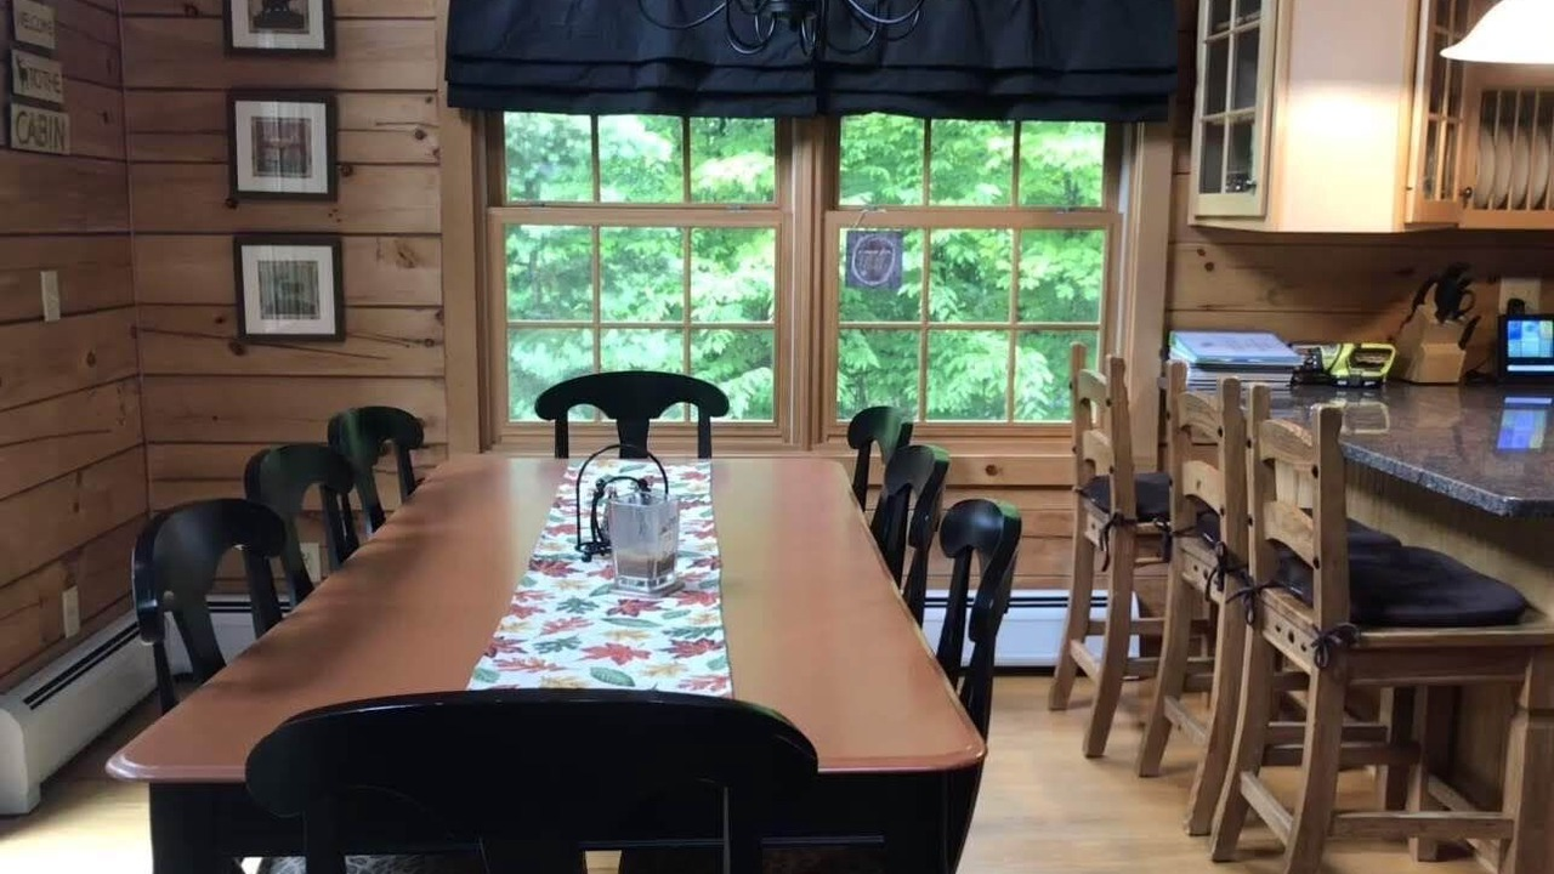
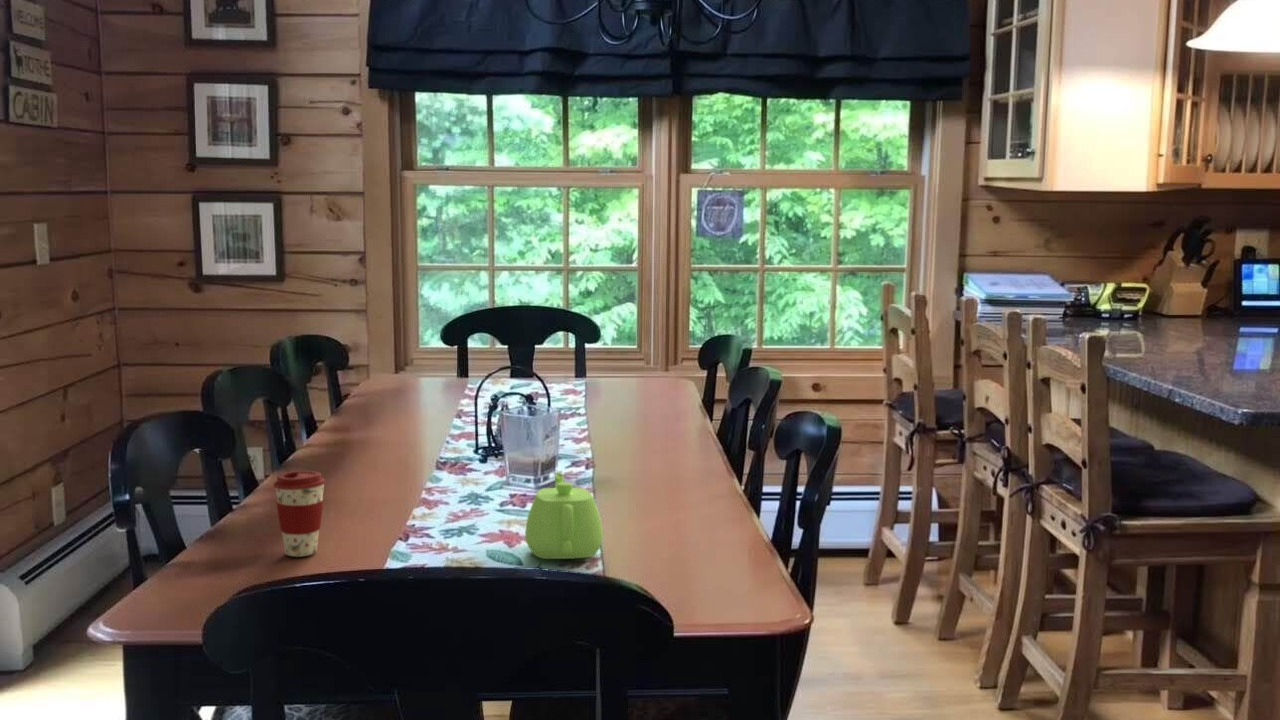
+ coffee cup [272,470,327,558]
+ teapot [524,472,604,560]
